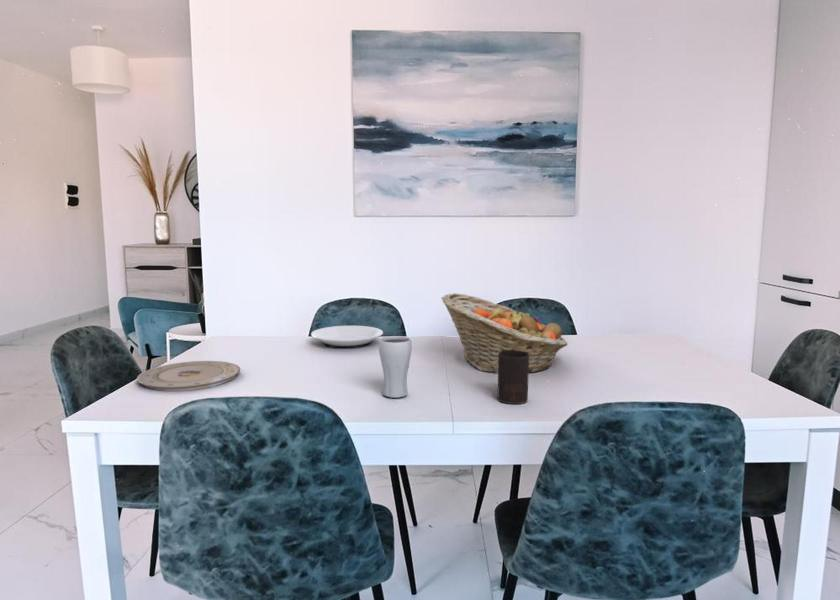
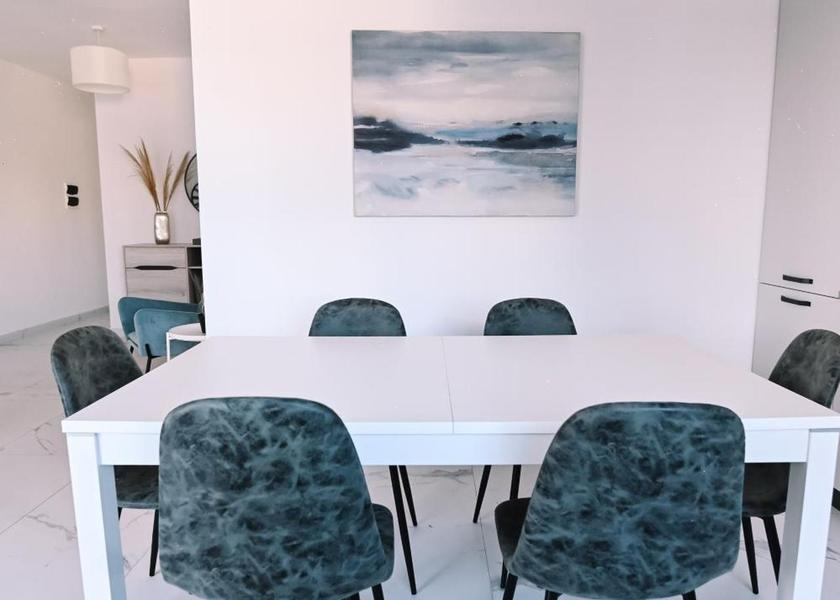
- plate [136,360,241,392]
- fruit basket [440,292,569,374]
- plate [310,325,384,349]
- cup [497,350,530,405]
- drinking glass [378,335,413,399]
